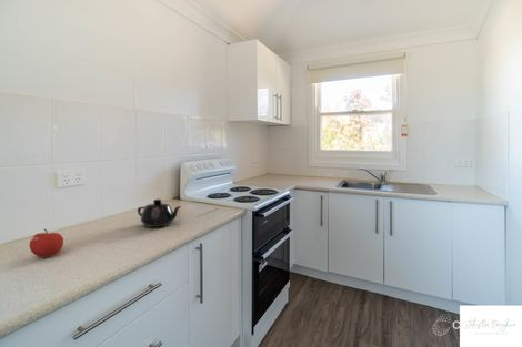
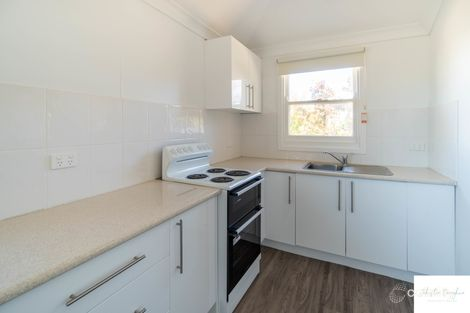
- fruit [29,228,64,258]
- teapot [137,198,182,228]
